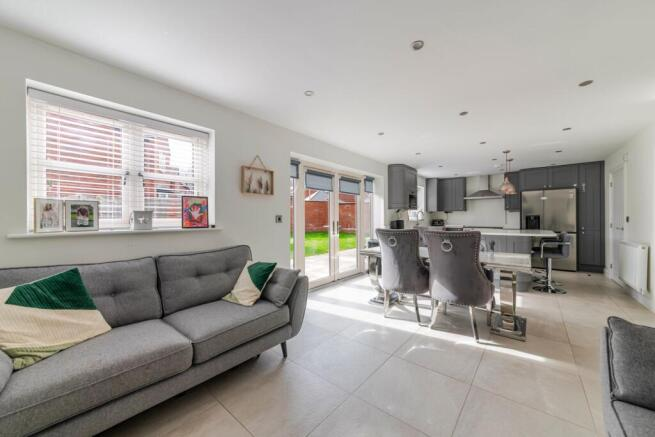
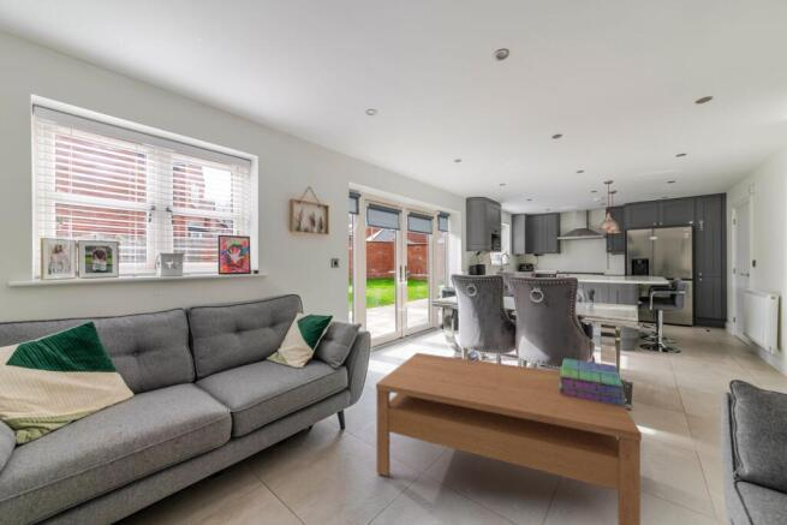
+ stack of books [560,358,627,407]
+ coffee table [375,352,643,525]
